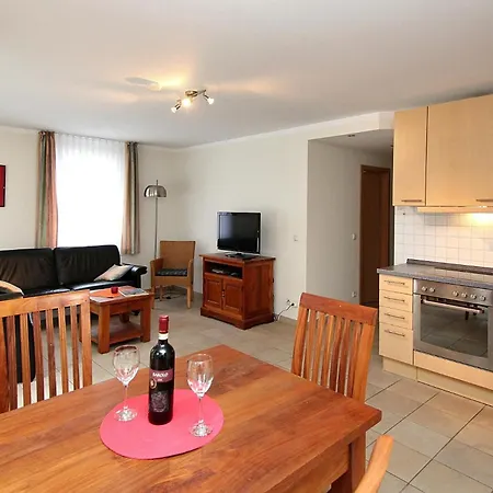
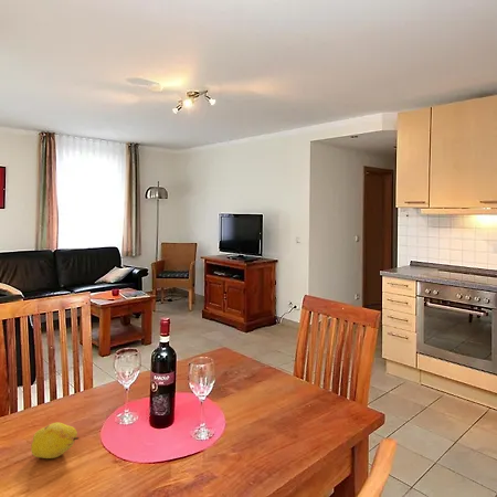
+ fruit [30,422,80,459]
